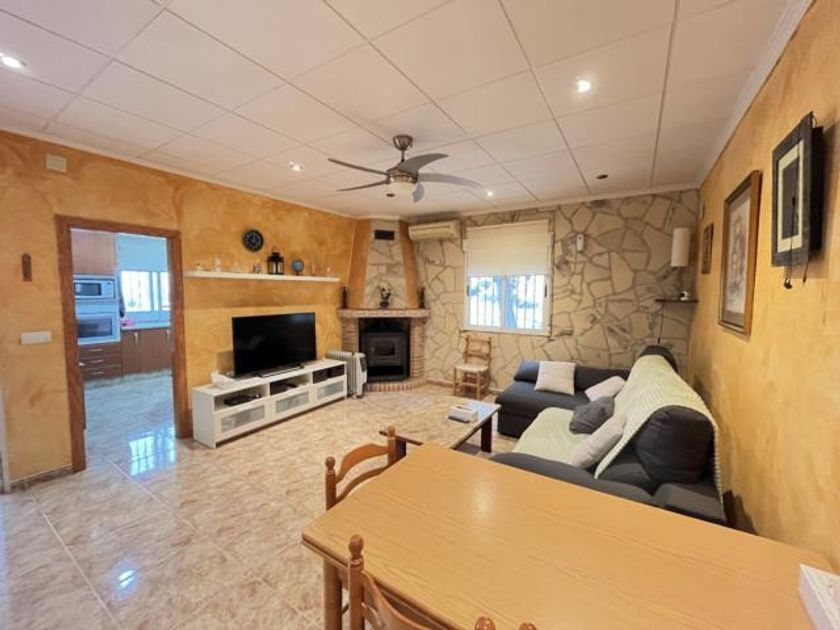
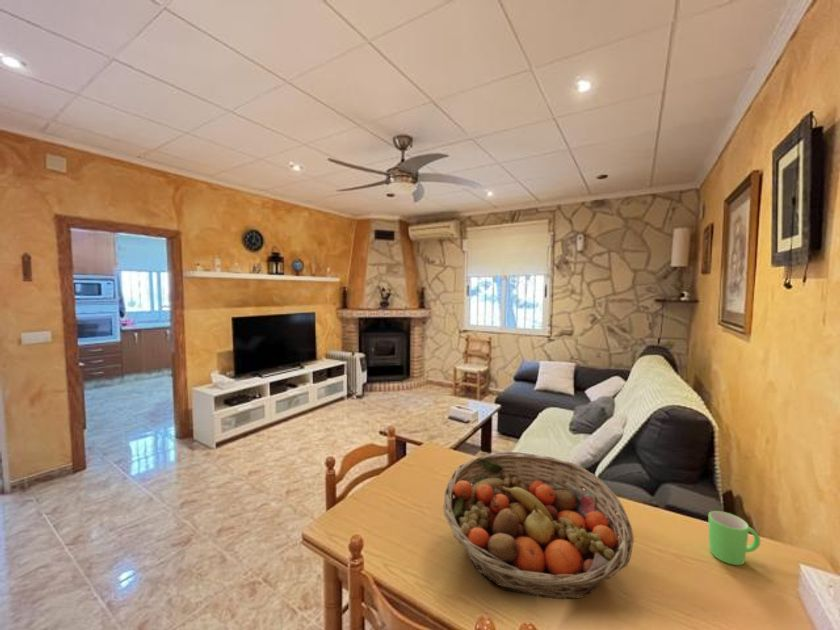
+ mug [708,510,761,566]
+ fruit basket [442,452,635,600]
